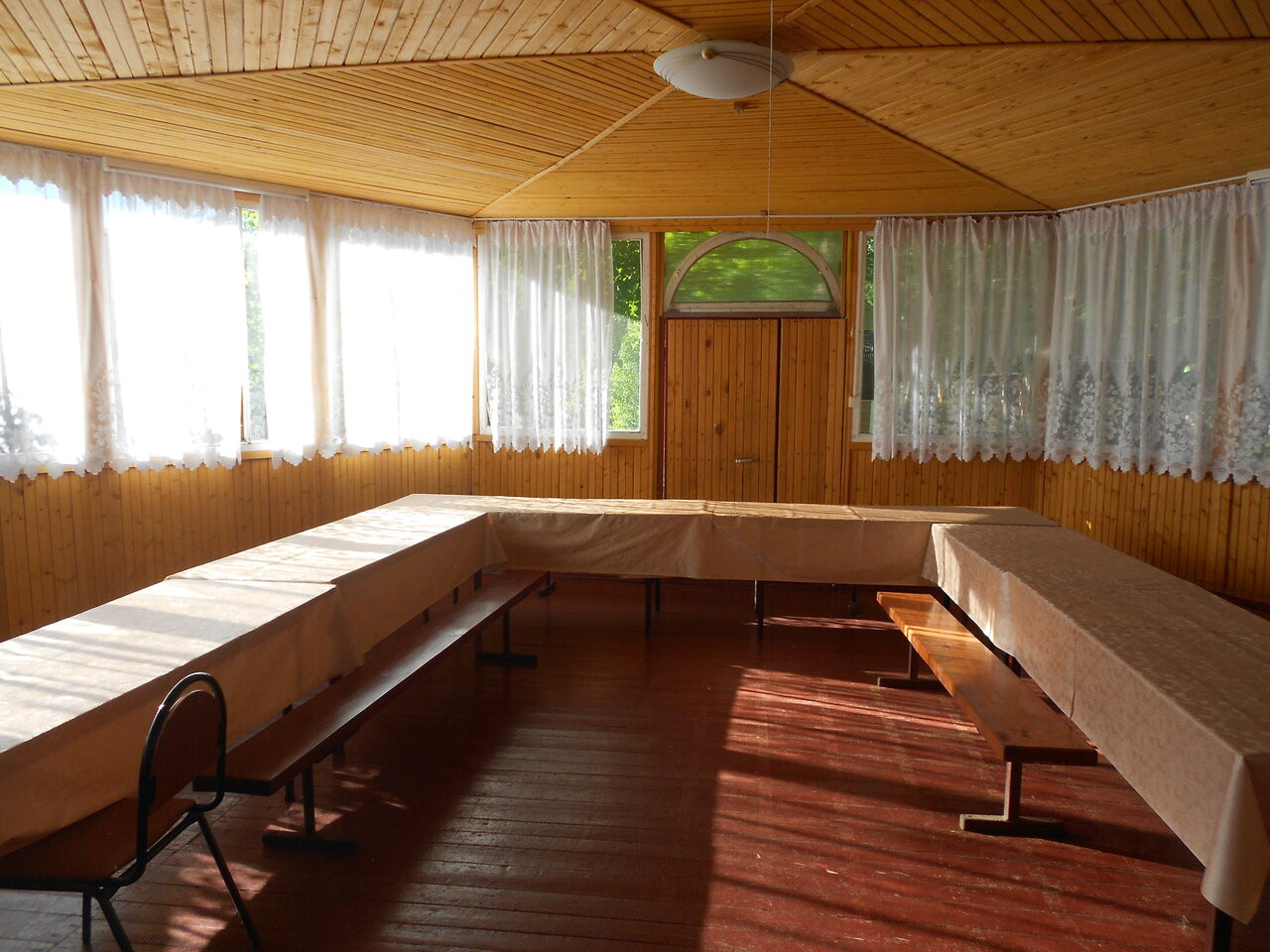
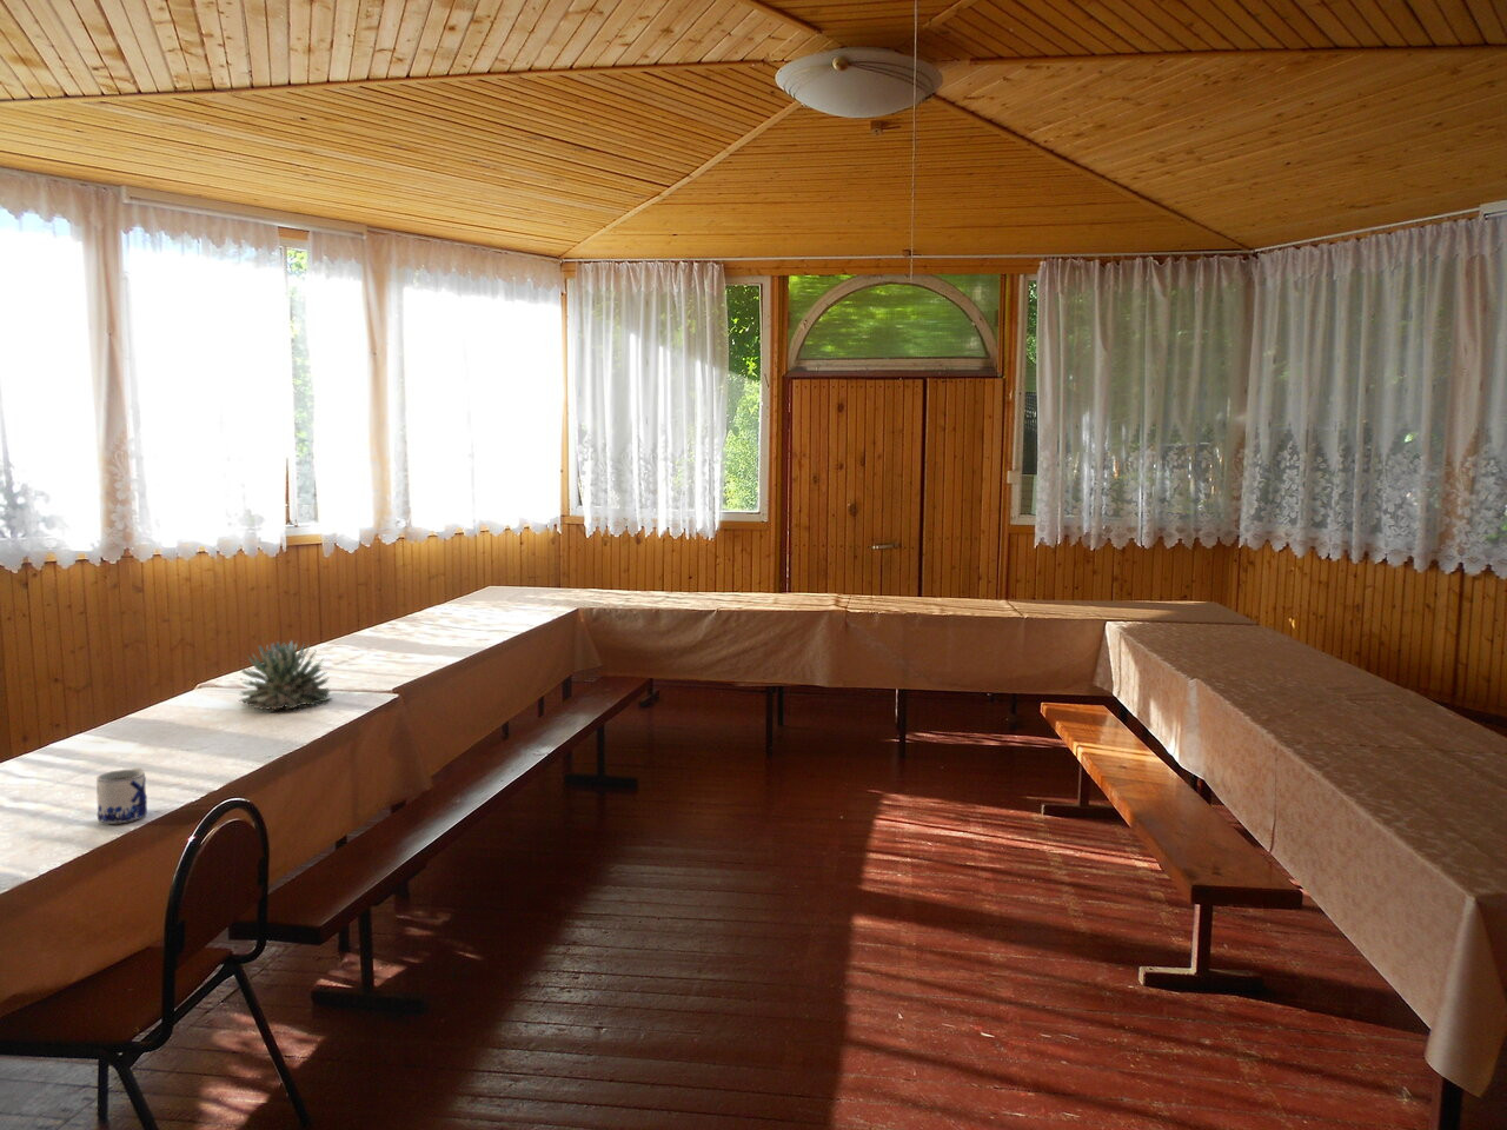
+ succulent plant [237,639,335,711]
+ mug [95,768,148,825]
